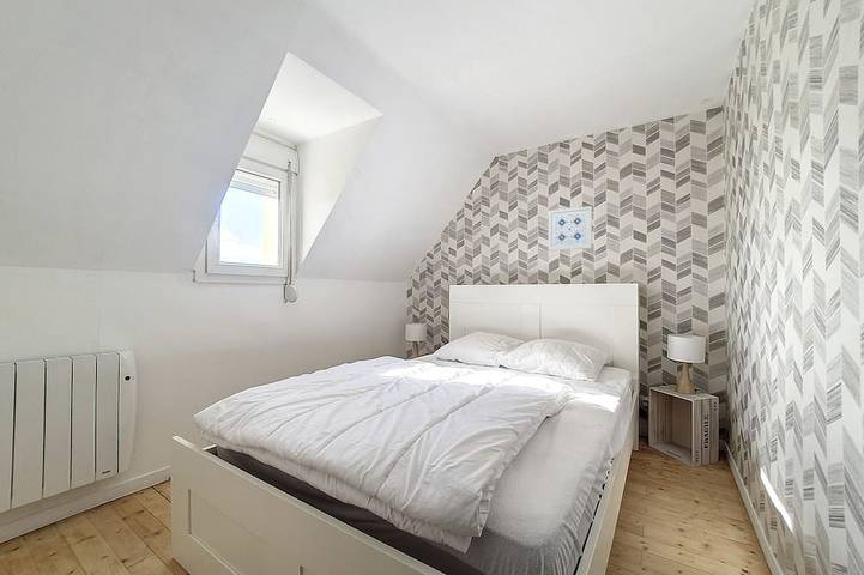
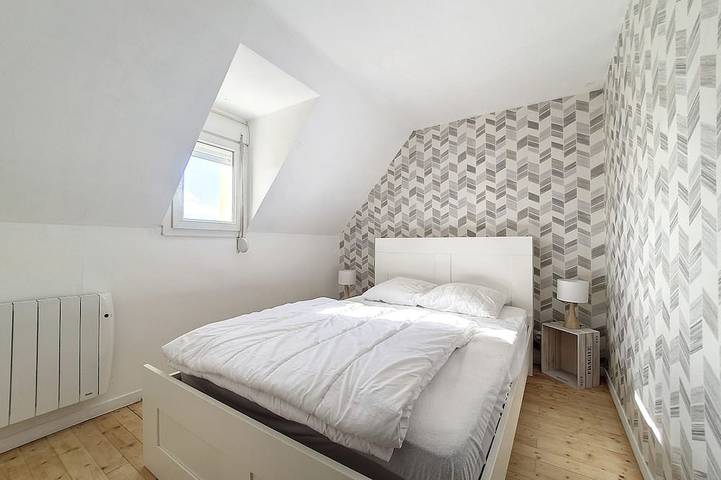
- wall art [548,205,593,252]
